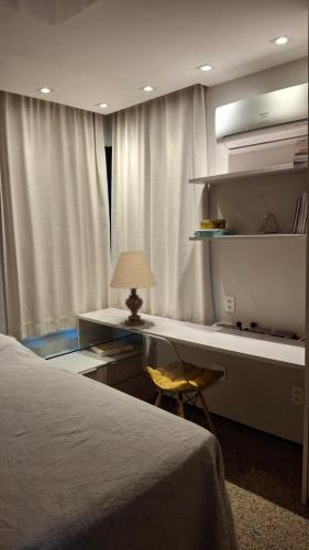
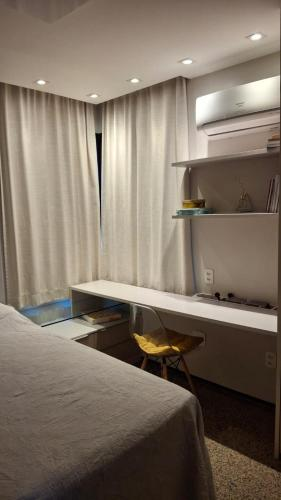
- table lamp [108,251,158,330]
